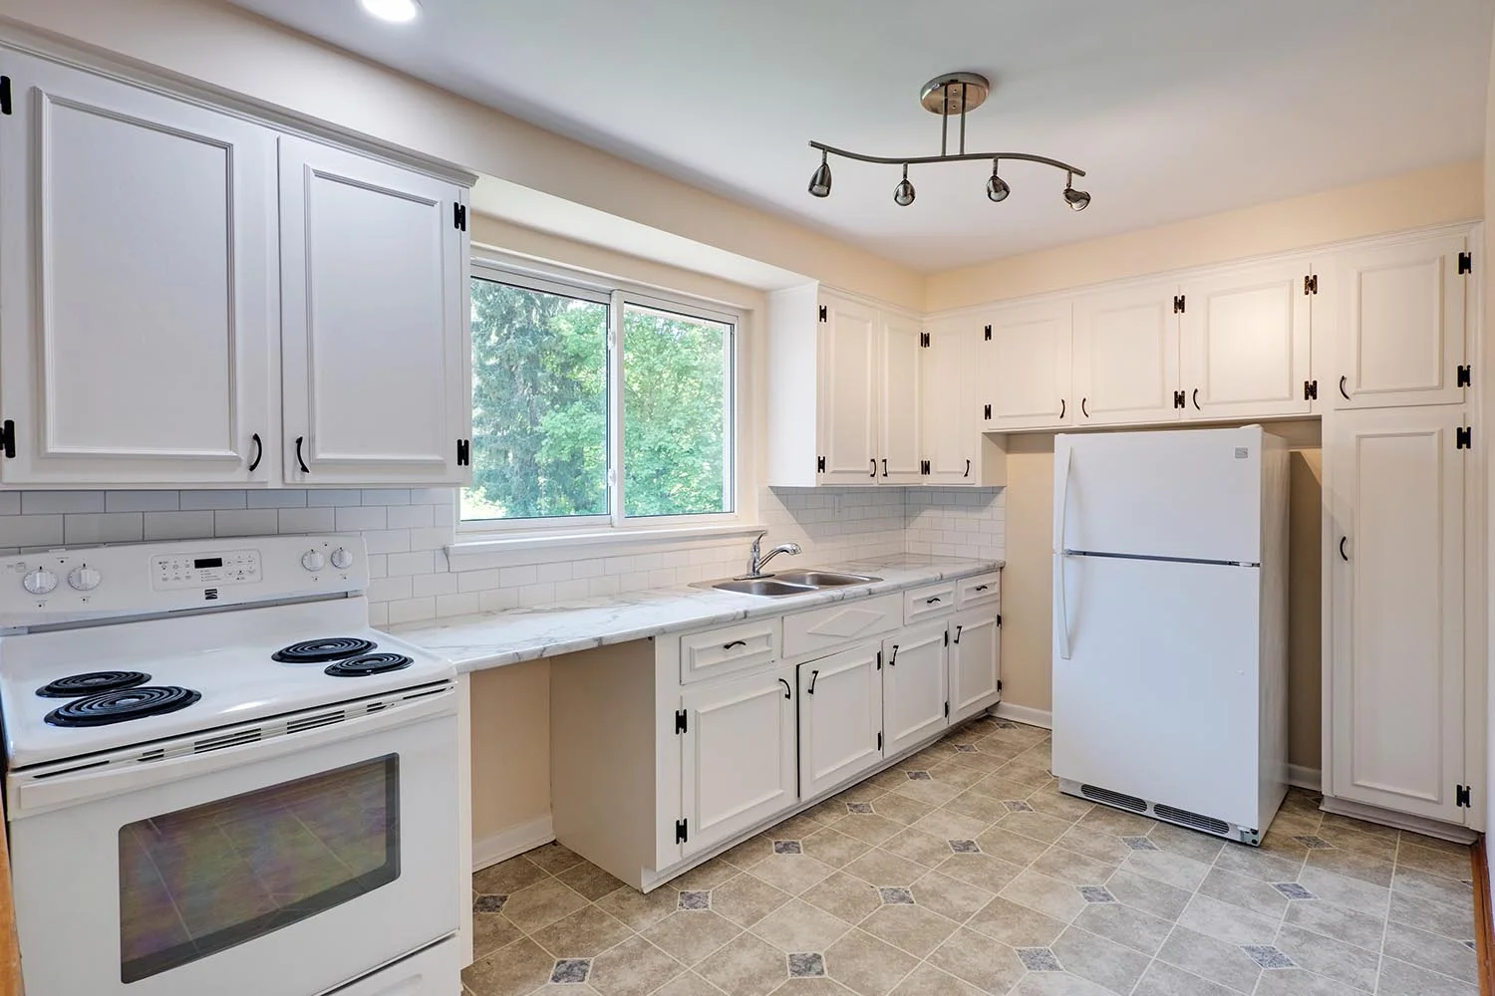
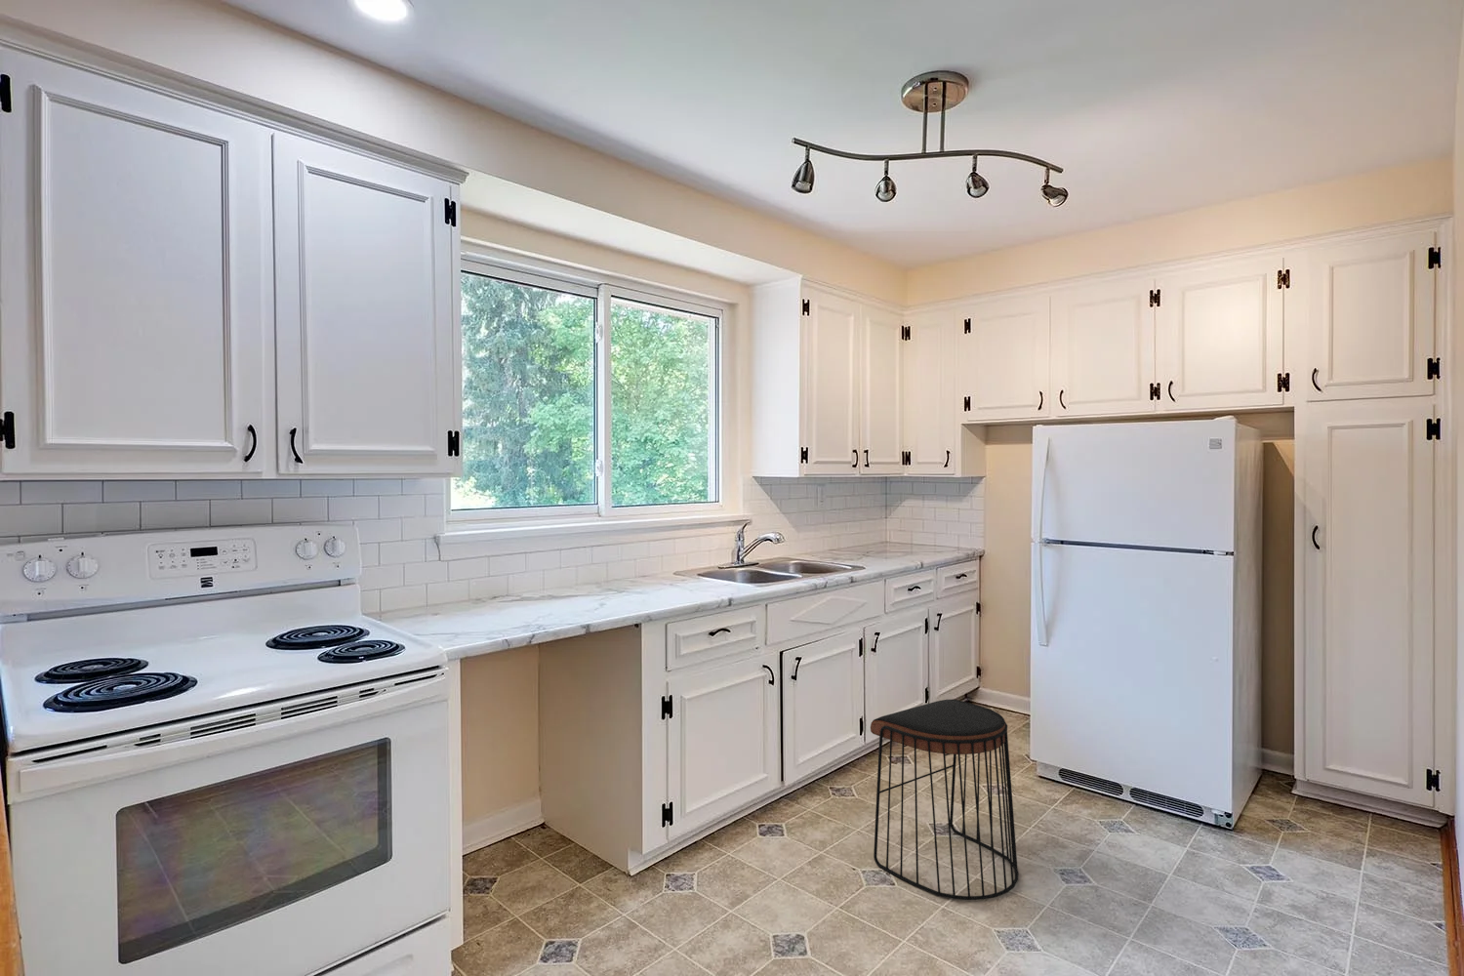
+ stool [869,698,1018,901]
